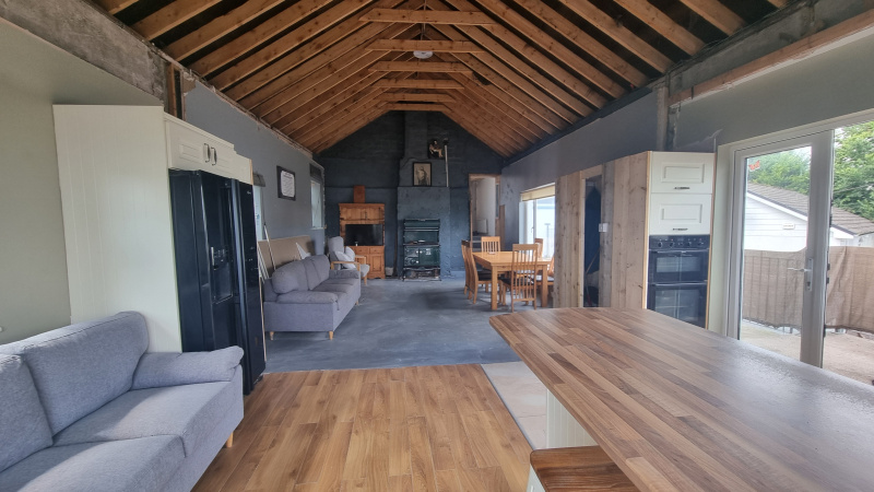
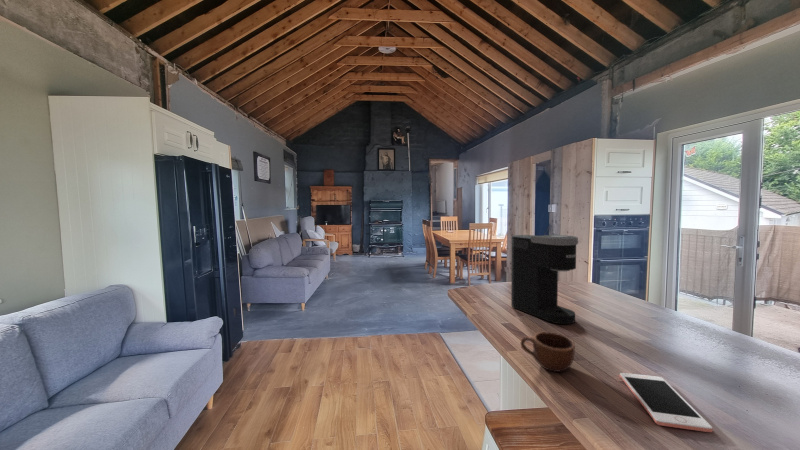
+ coffee maker [510,234,579,325]
+ mug [519,331,576,373]
+ cell phone [619,372,714,433]
